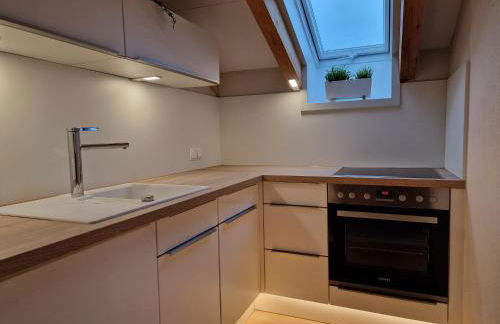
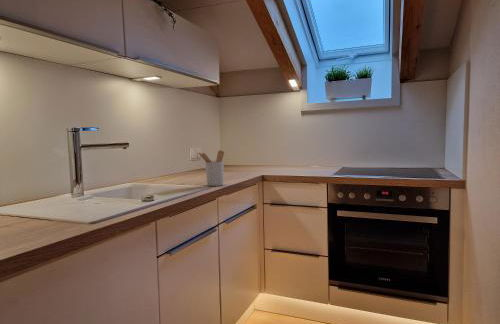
+ utensil holder [197,149,225,187]
